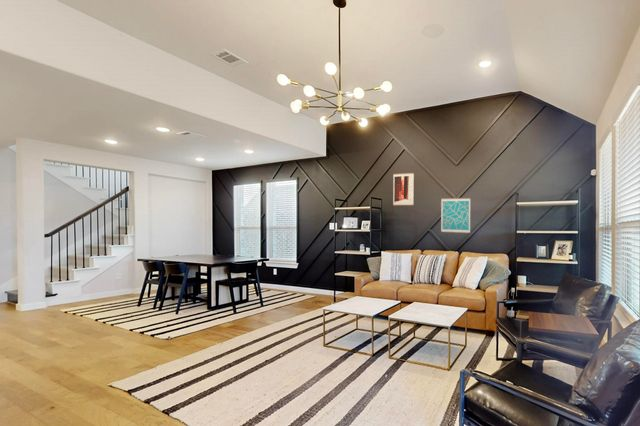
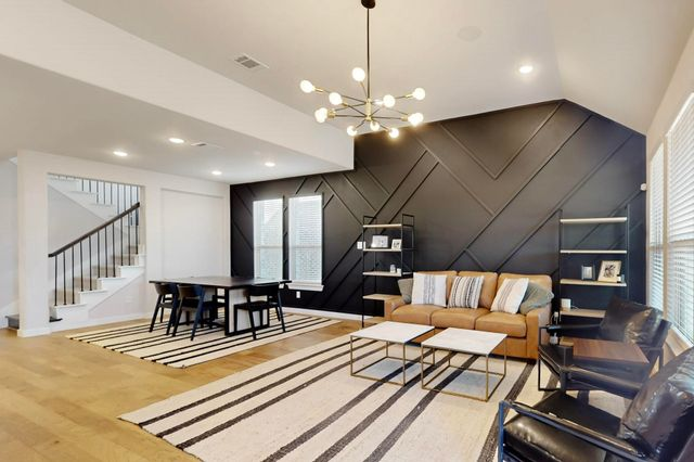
- wall art [392,172,415,206]
- wall art [440,197,471,234]
